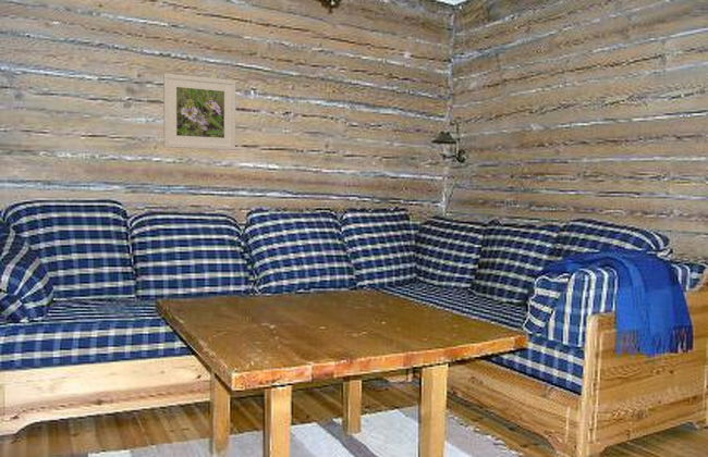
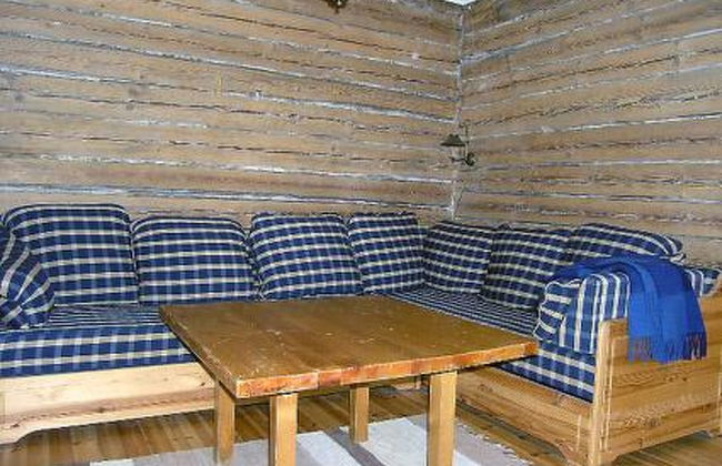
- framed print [162,73,237,151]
